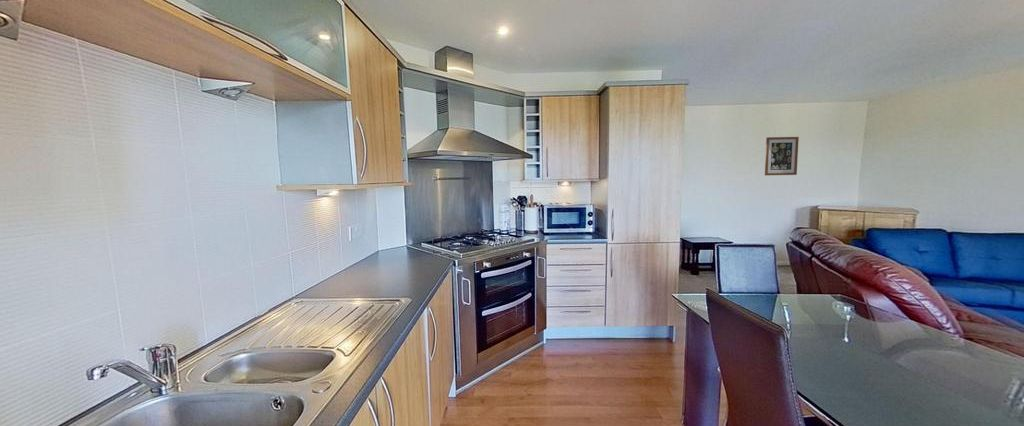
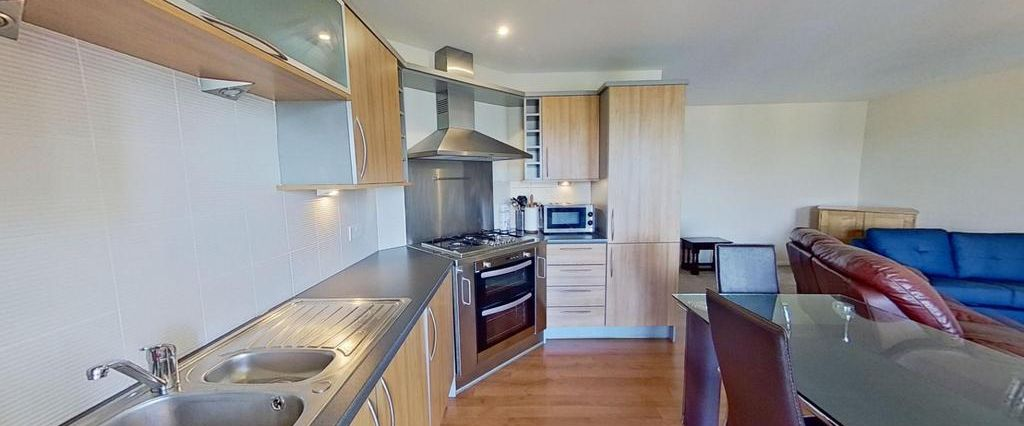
- wall art [764,136,800,176]
